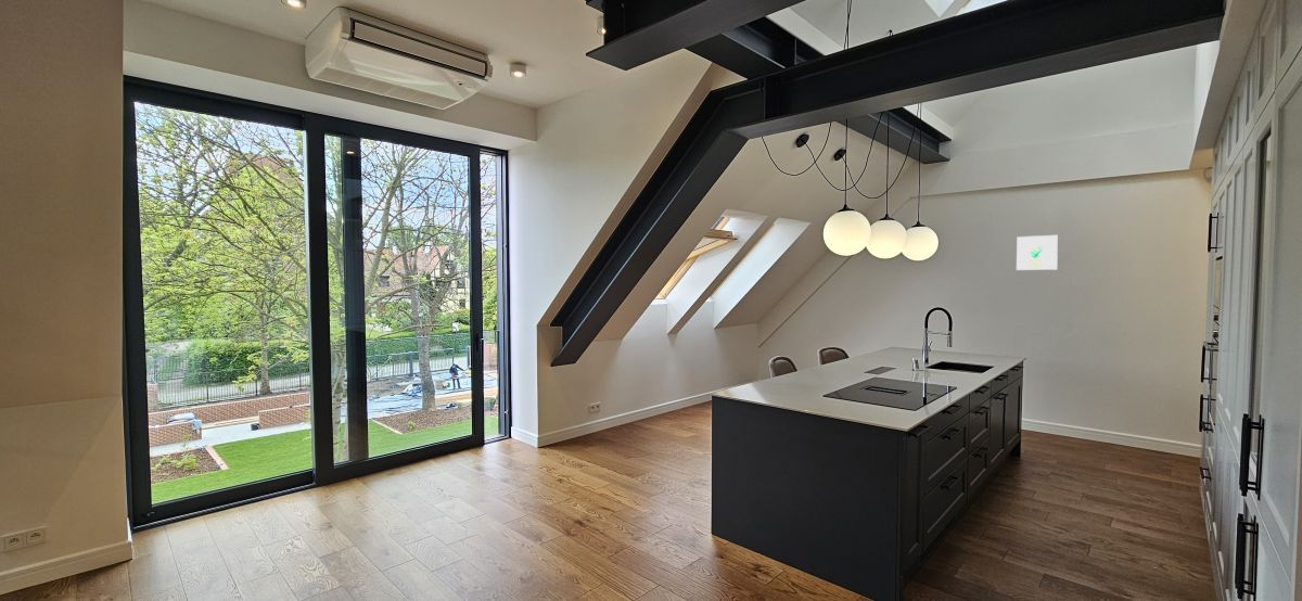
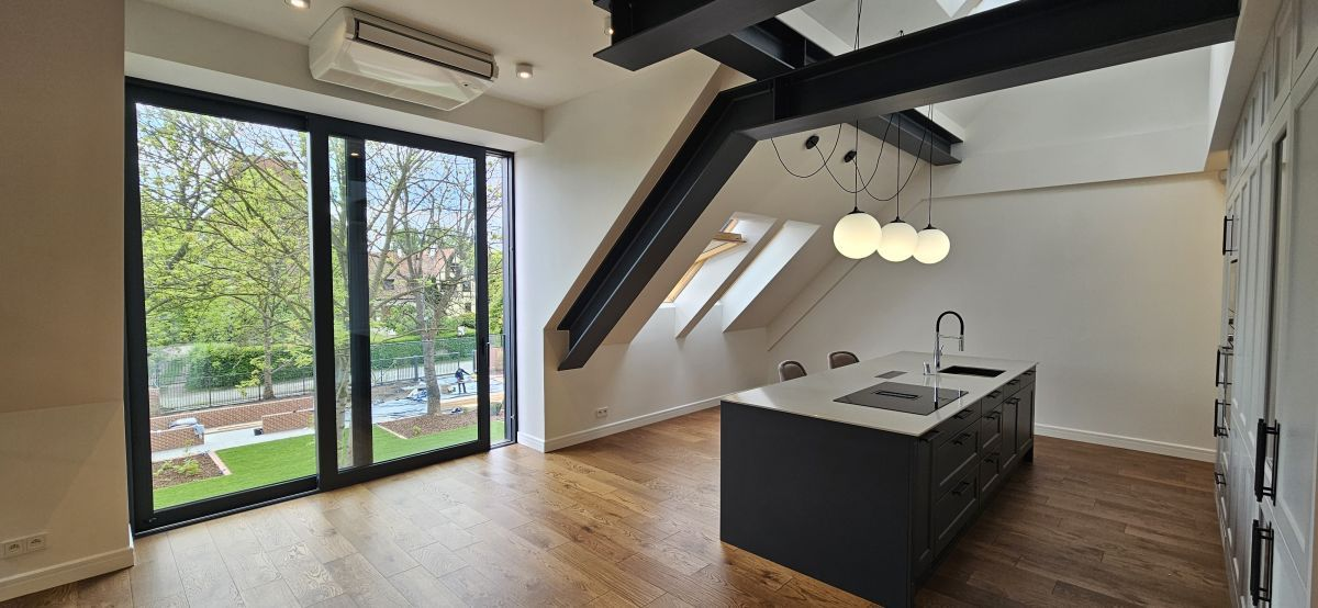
- wall art [1016,234,1059,271]
